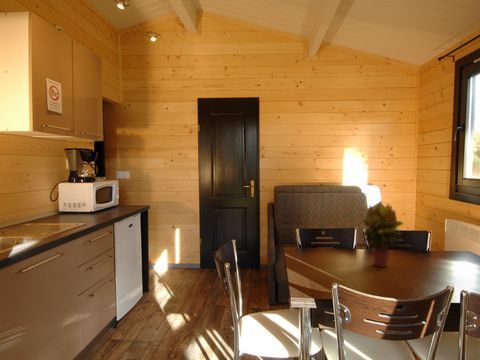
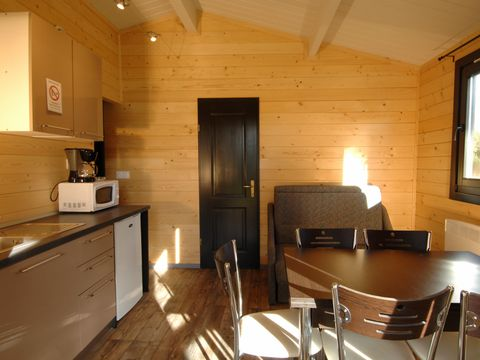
- potted plant [360,202,405,268]
